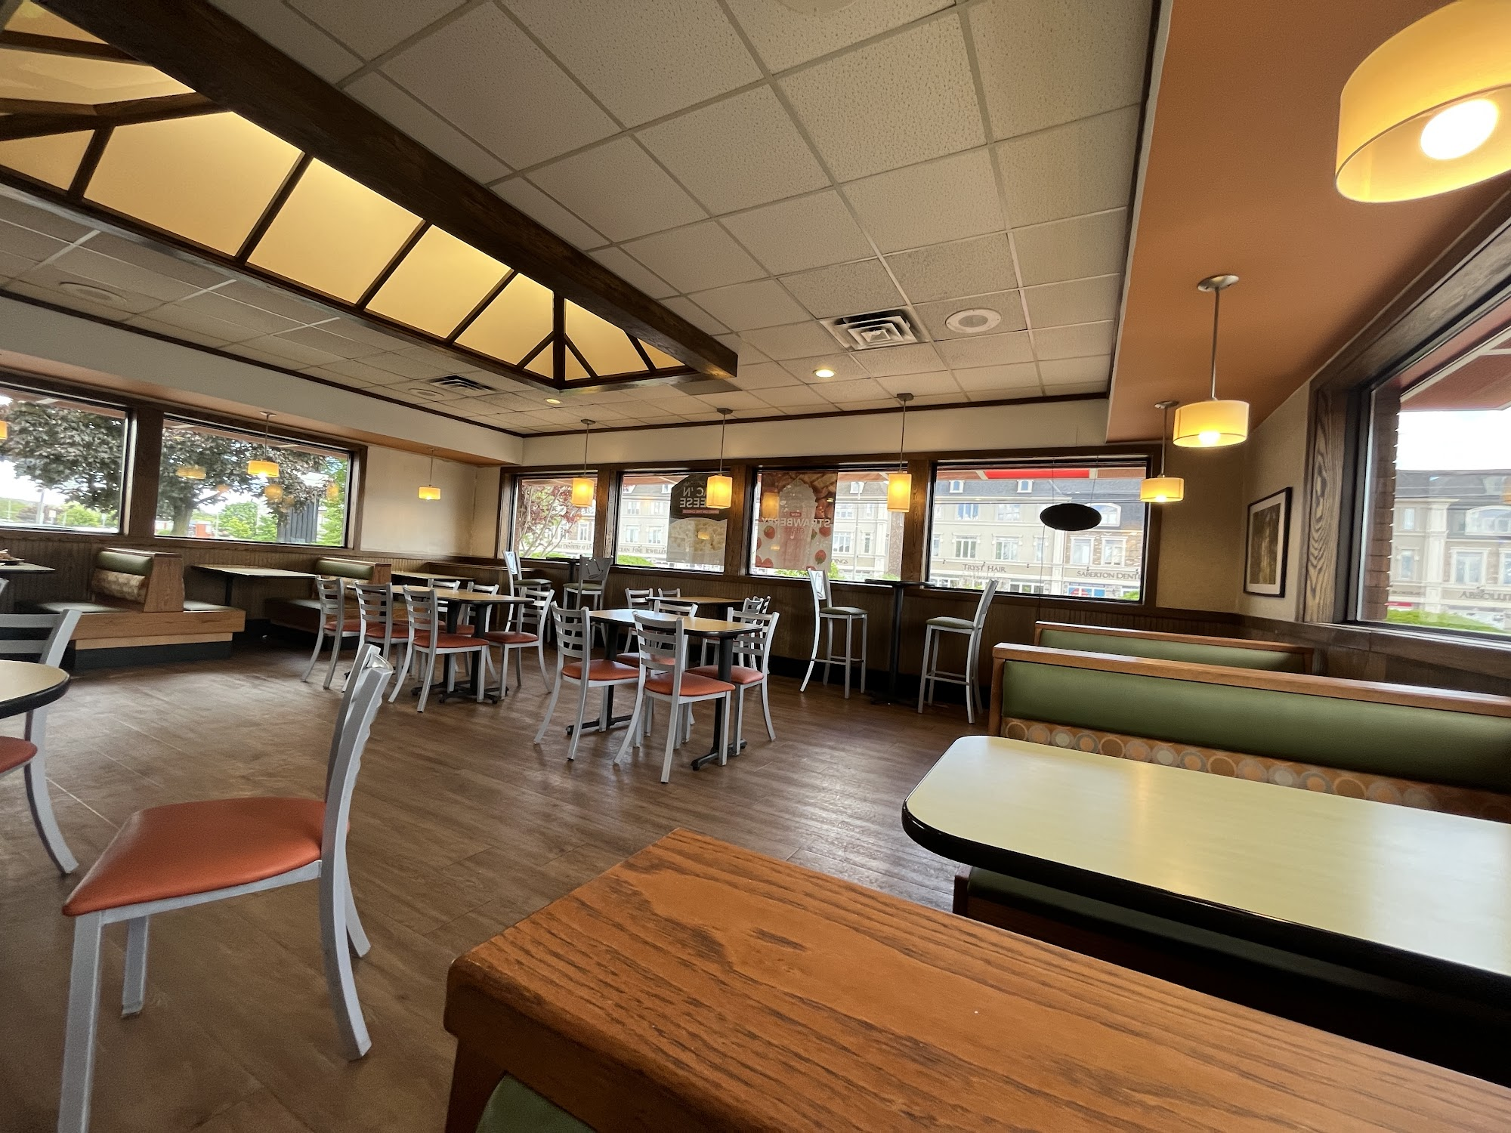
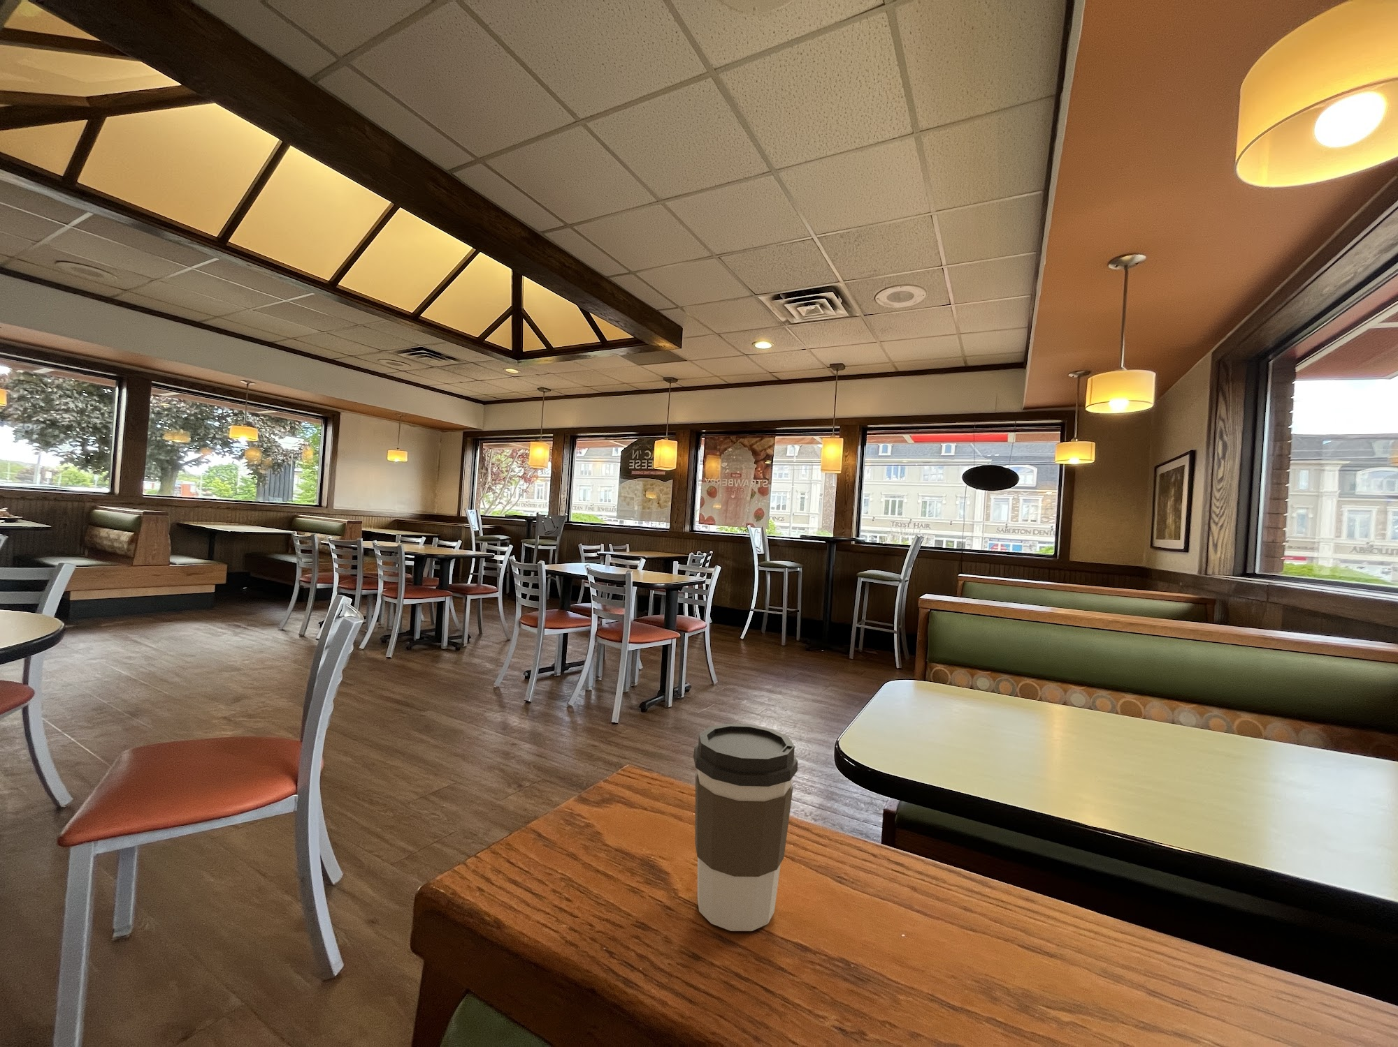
+ coffee cup [692,724,798,932]
